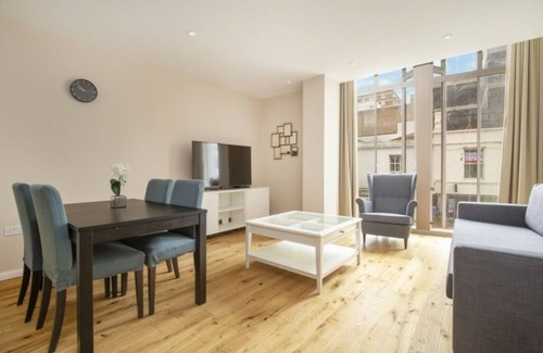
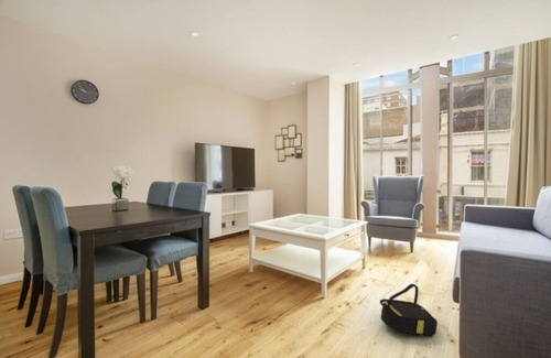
+ backpack [379,283,439,338]
